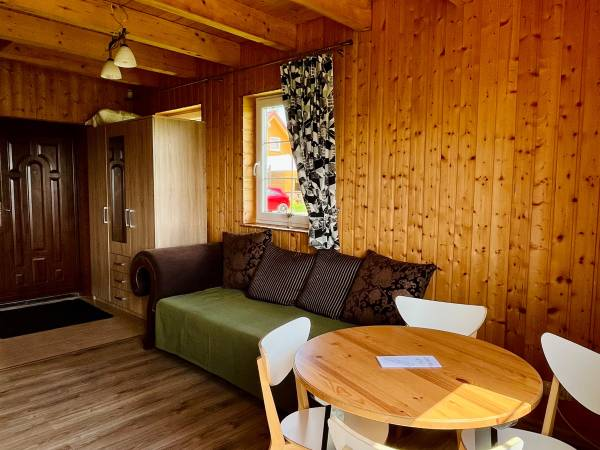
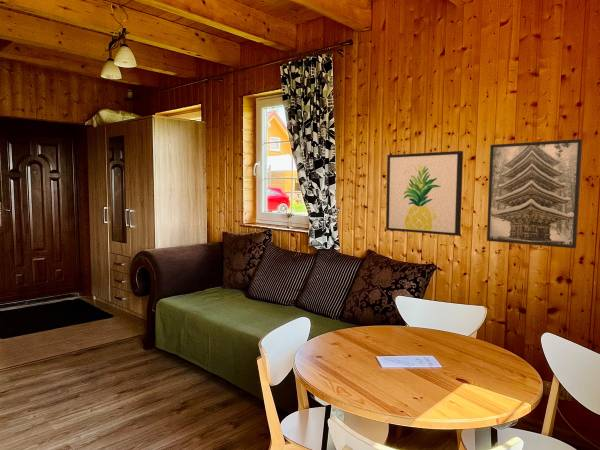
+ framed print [486,138,583,249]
+ wall art [385,150,464,237]
